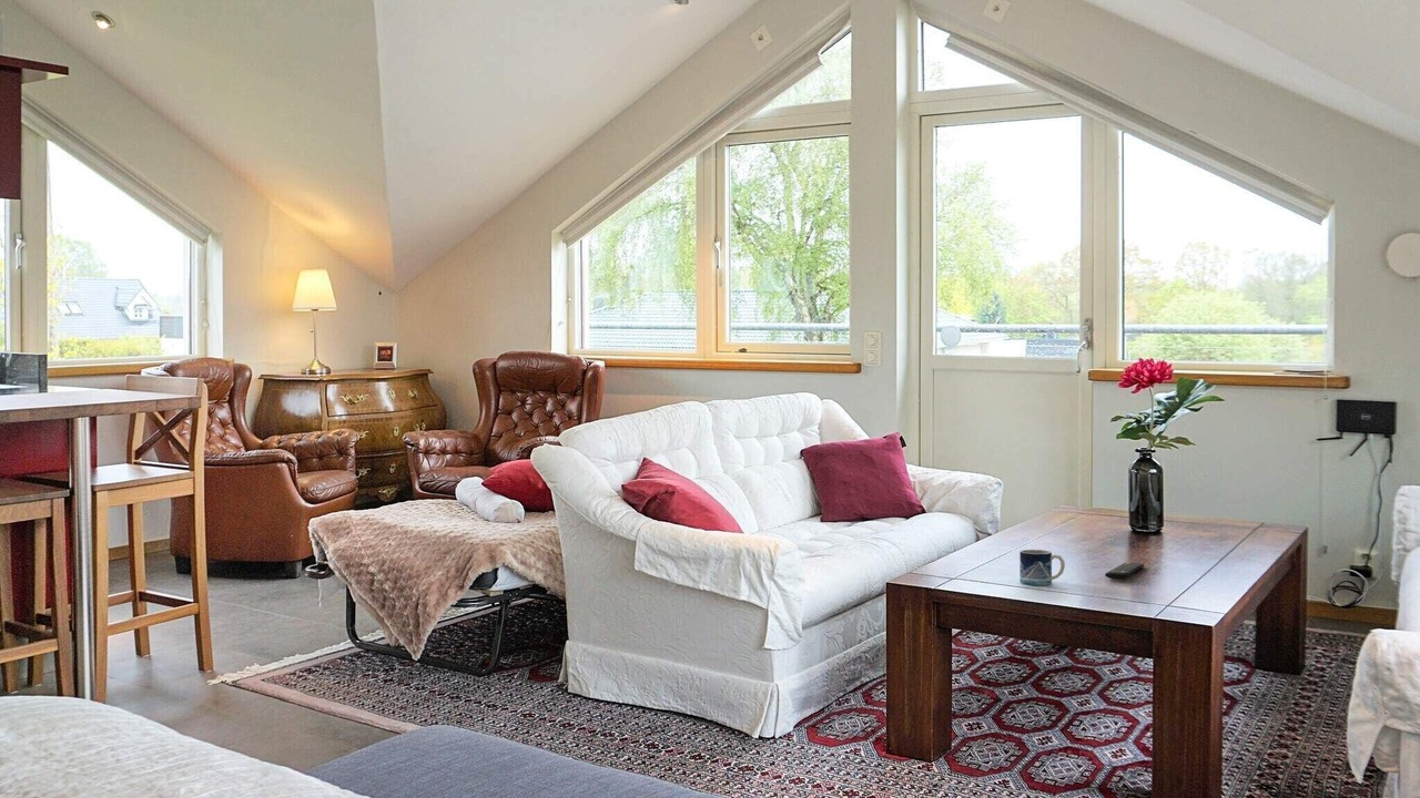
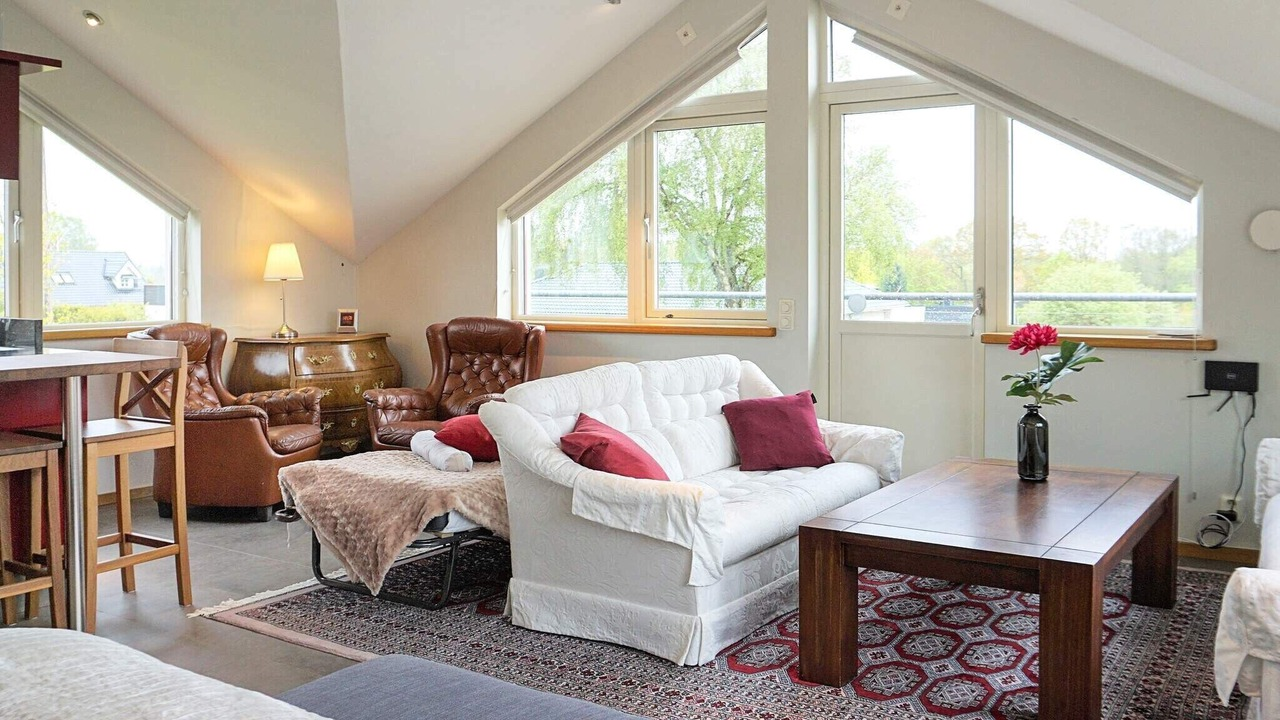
- mug [1018,549,1066,586]
- remote control [1104,561,1145,581]
